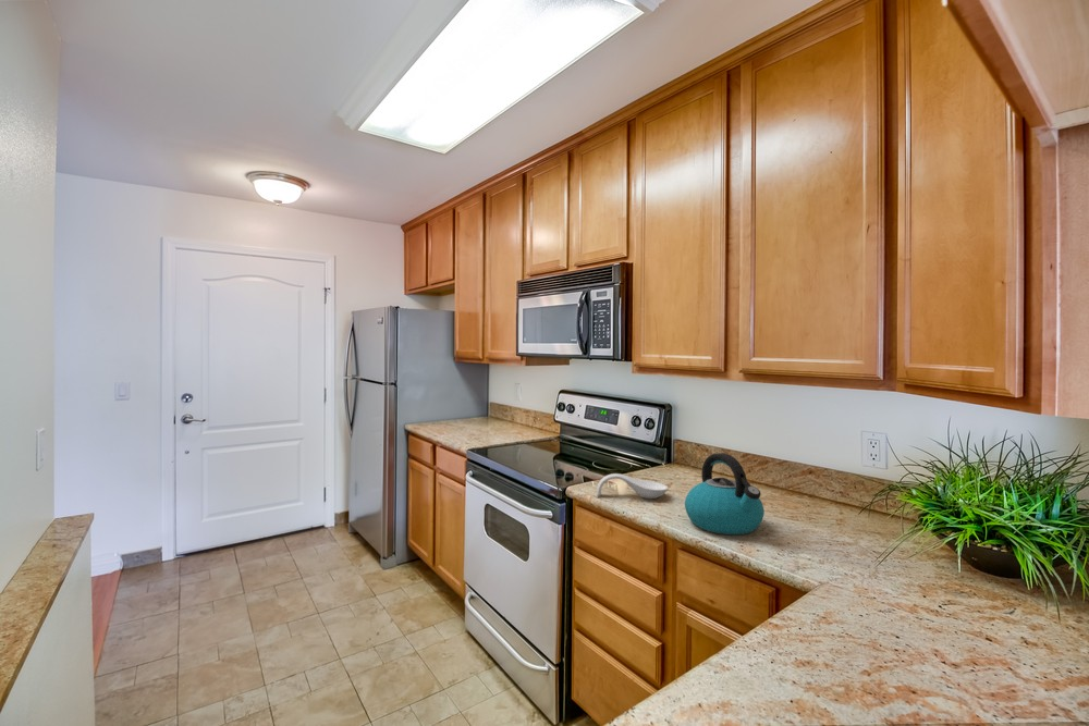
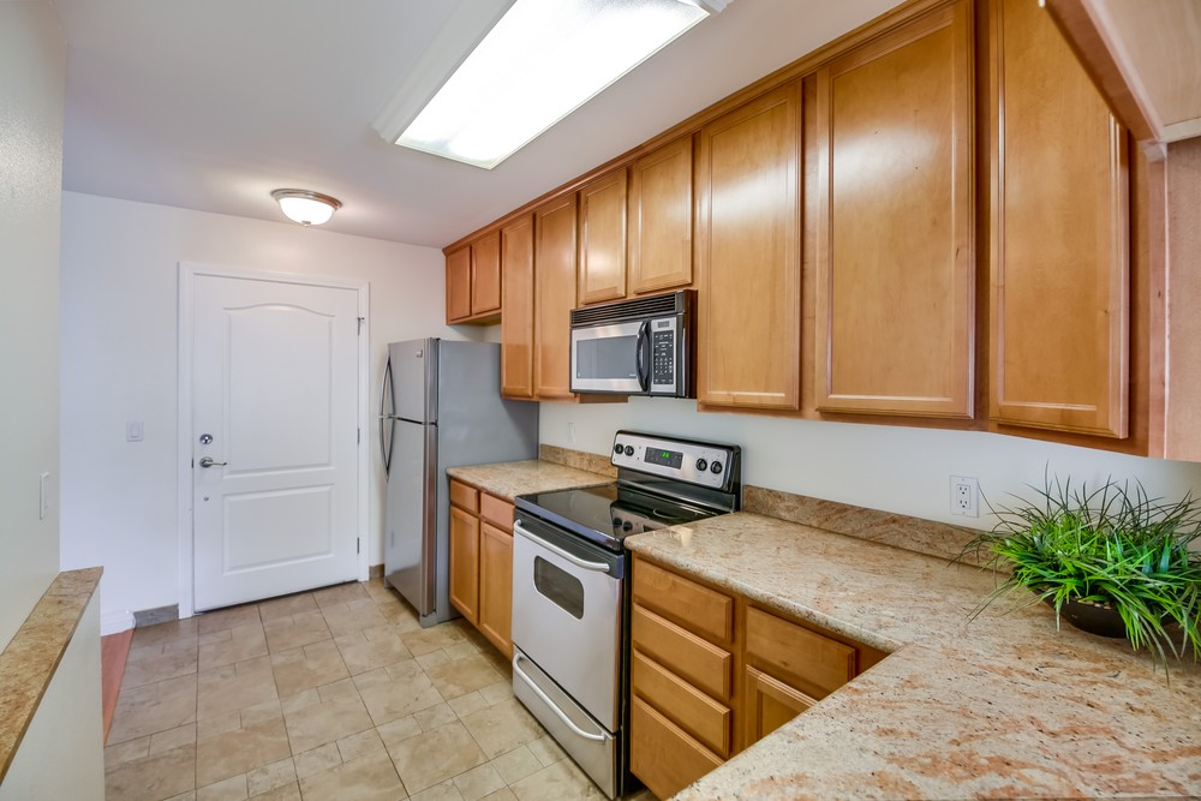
- spoon rest [596,472,669,500]
- kettle [684,452,766,536]
